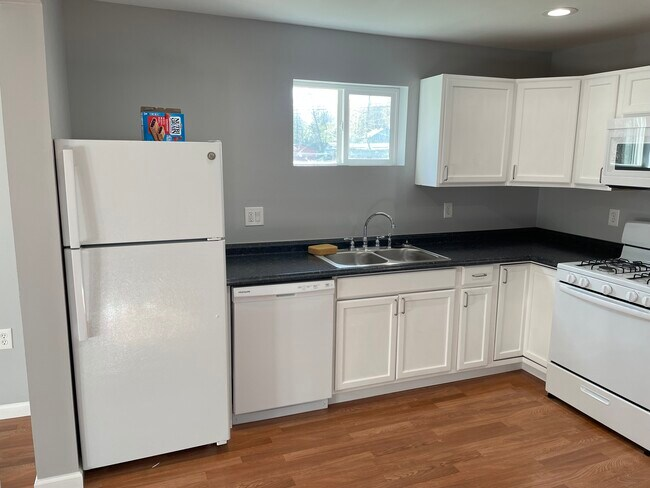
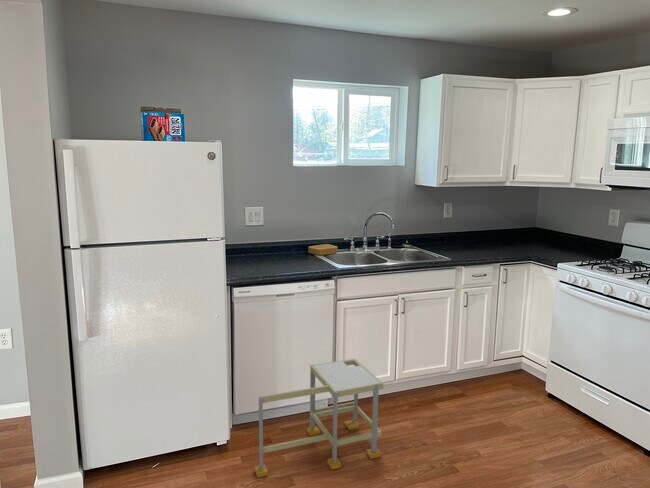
+ step stool [254,358,384,478]
